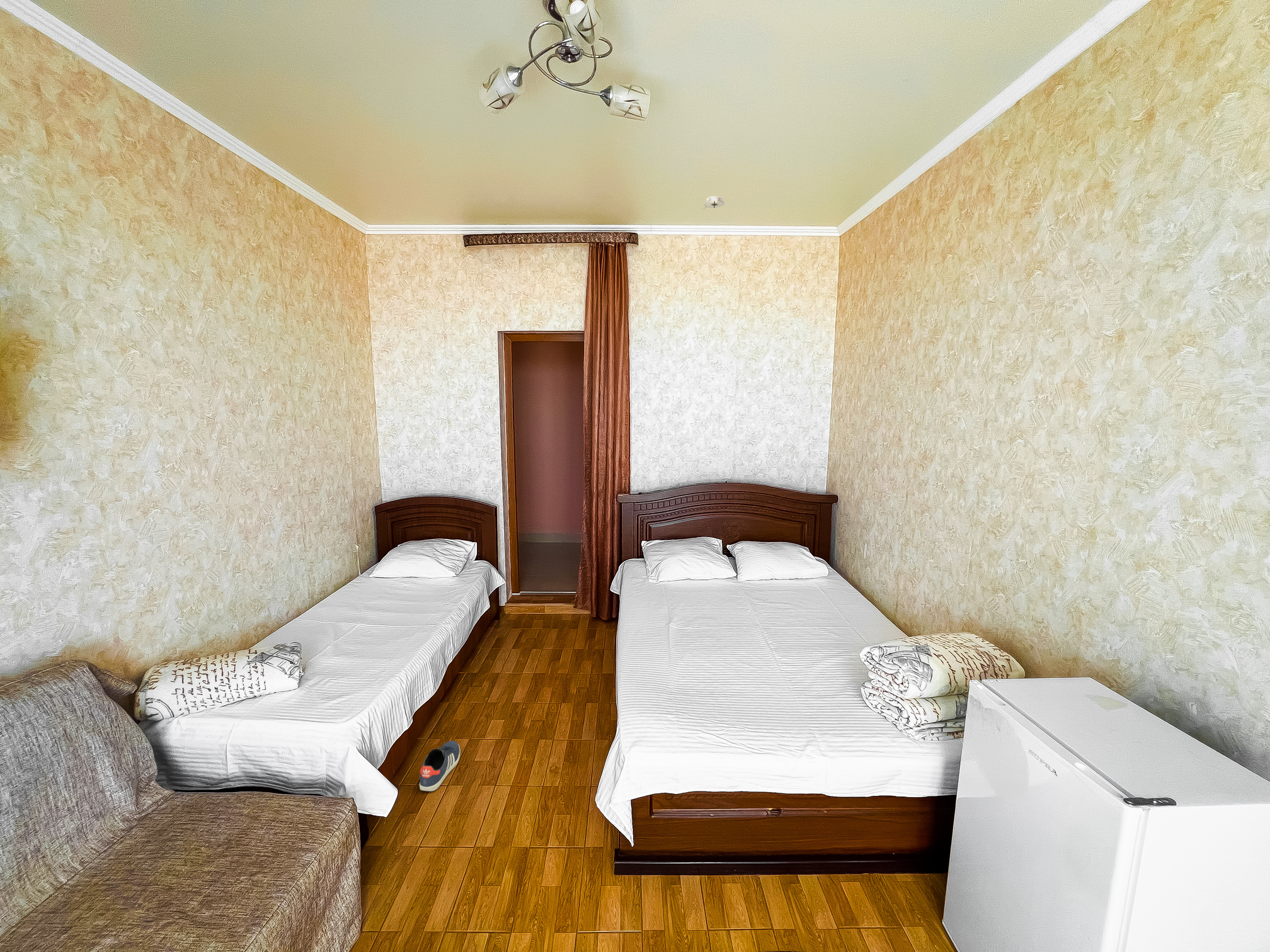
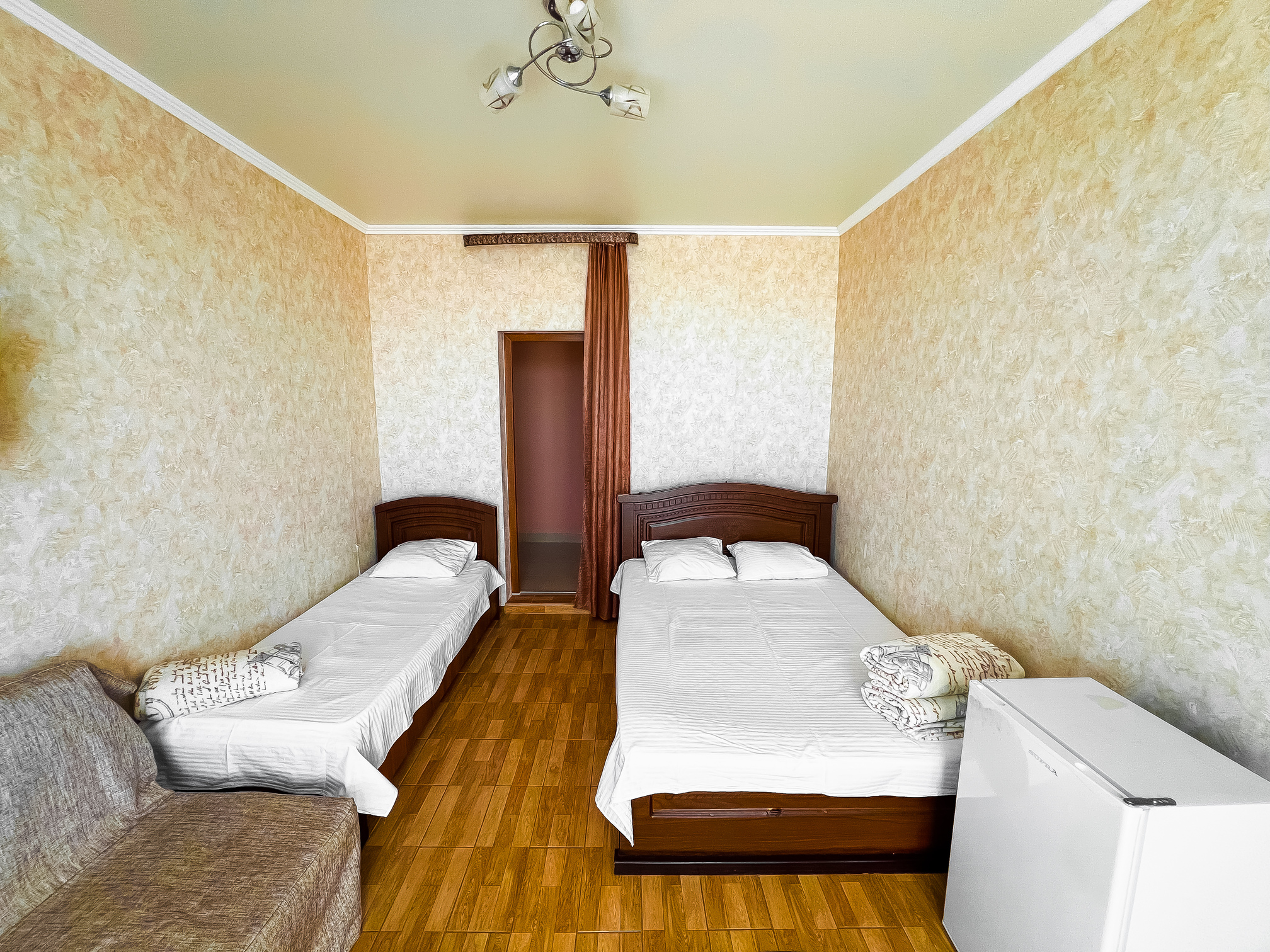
- sneaker [419,740,461,792]
- smoke detector [703,195,726,209]
